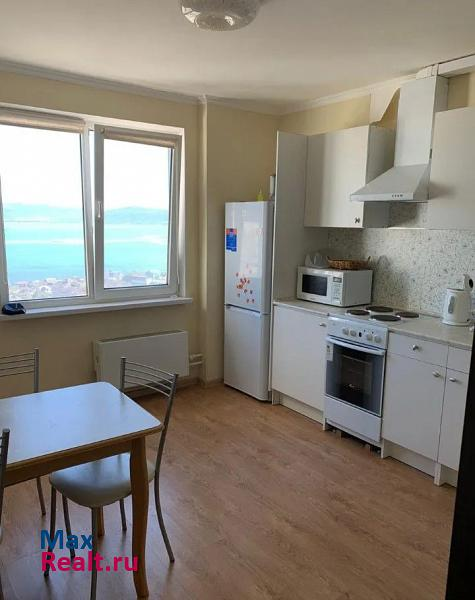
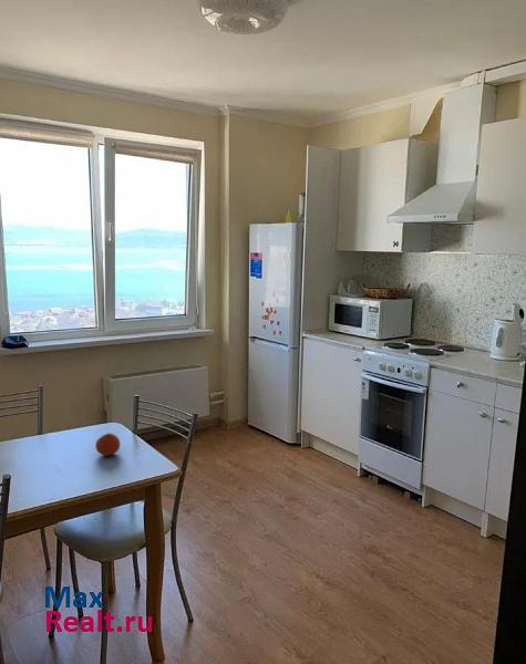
+ fruit [94,433,122,457]
